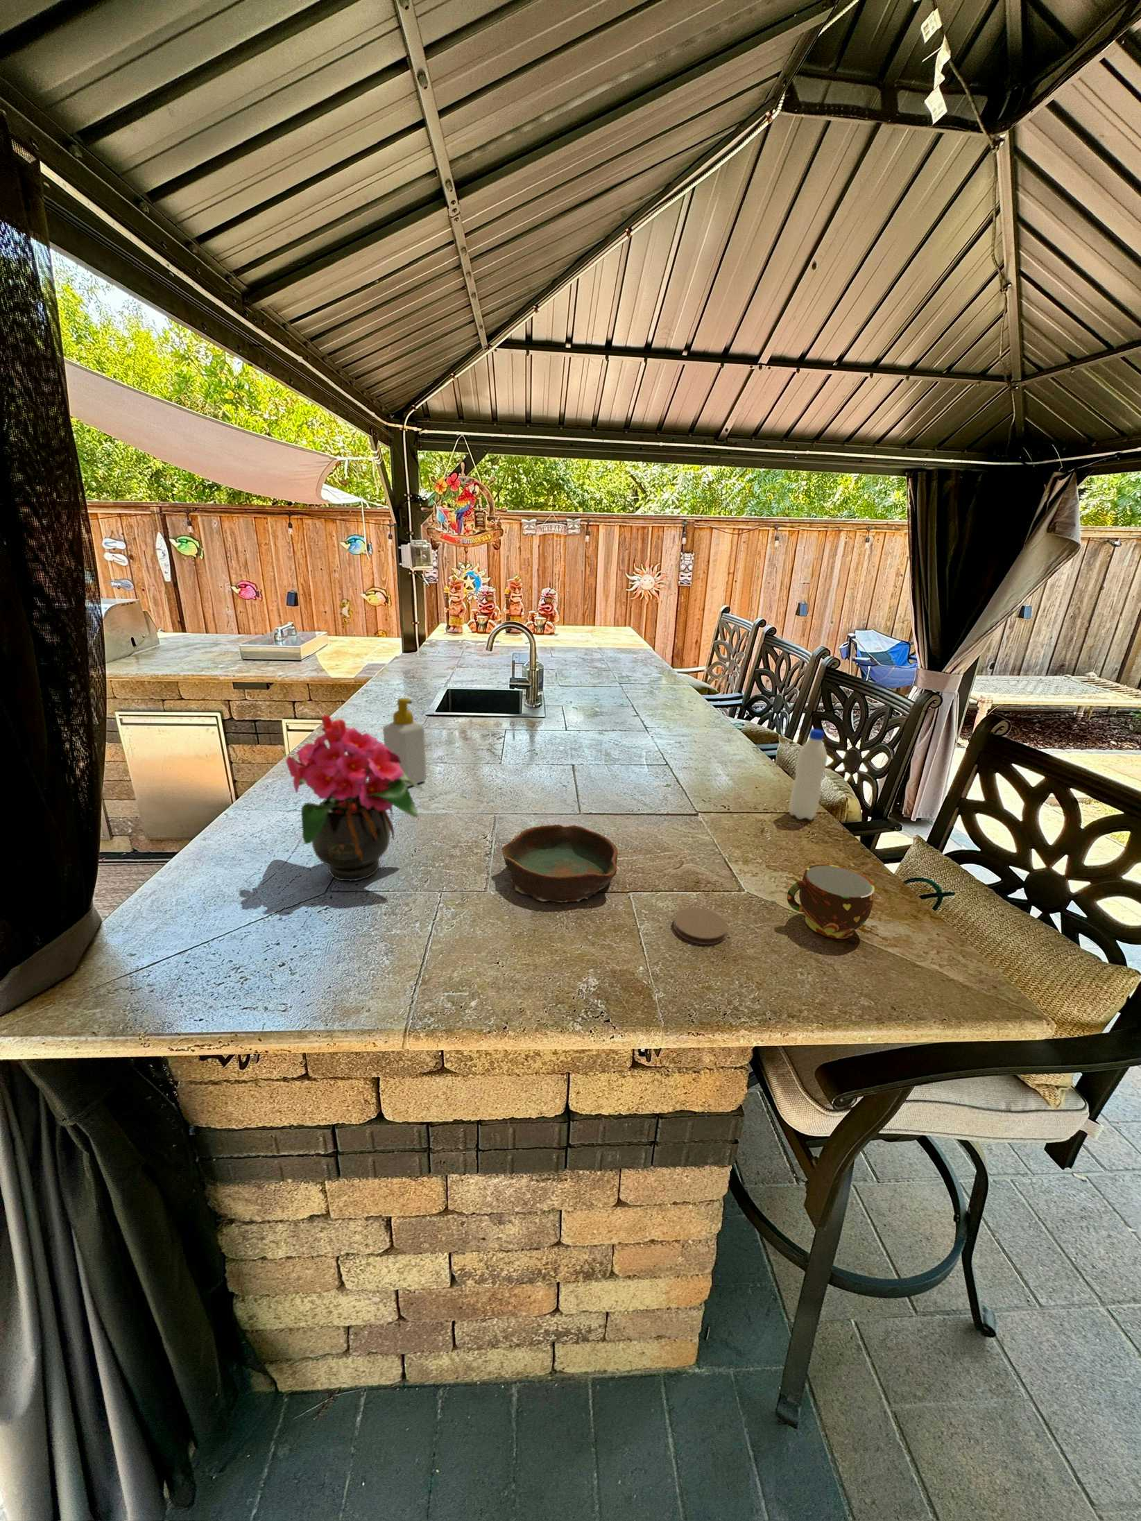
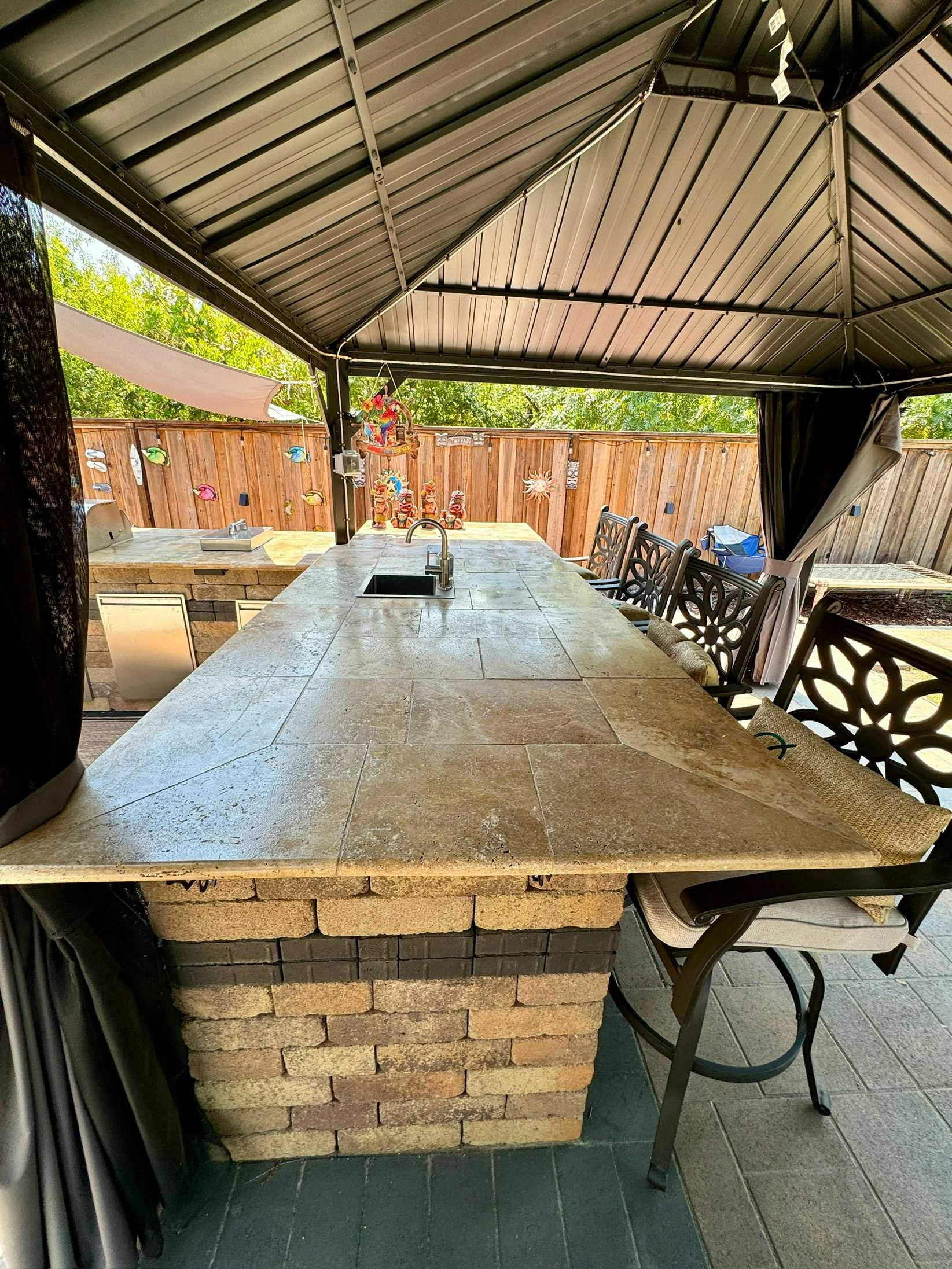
- water bottle [787,729,828,821]
- cup [786,863,875,940]
- bowl [501,823,618,903]
- soap bottle [382,698,427,787]
- potted flower [285,713,427,881]
- coaster [672,906,729,946]
